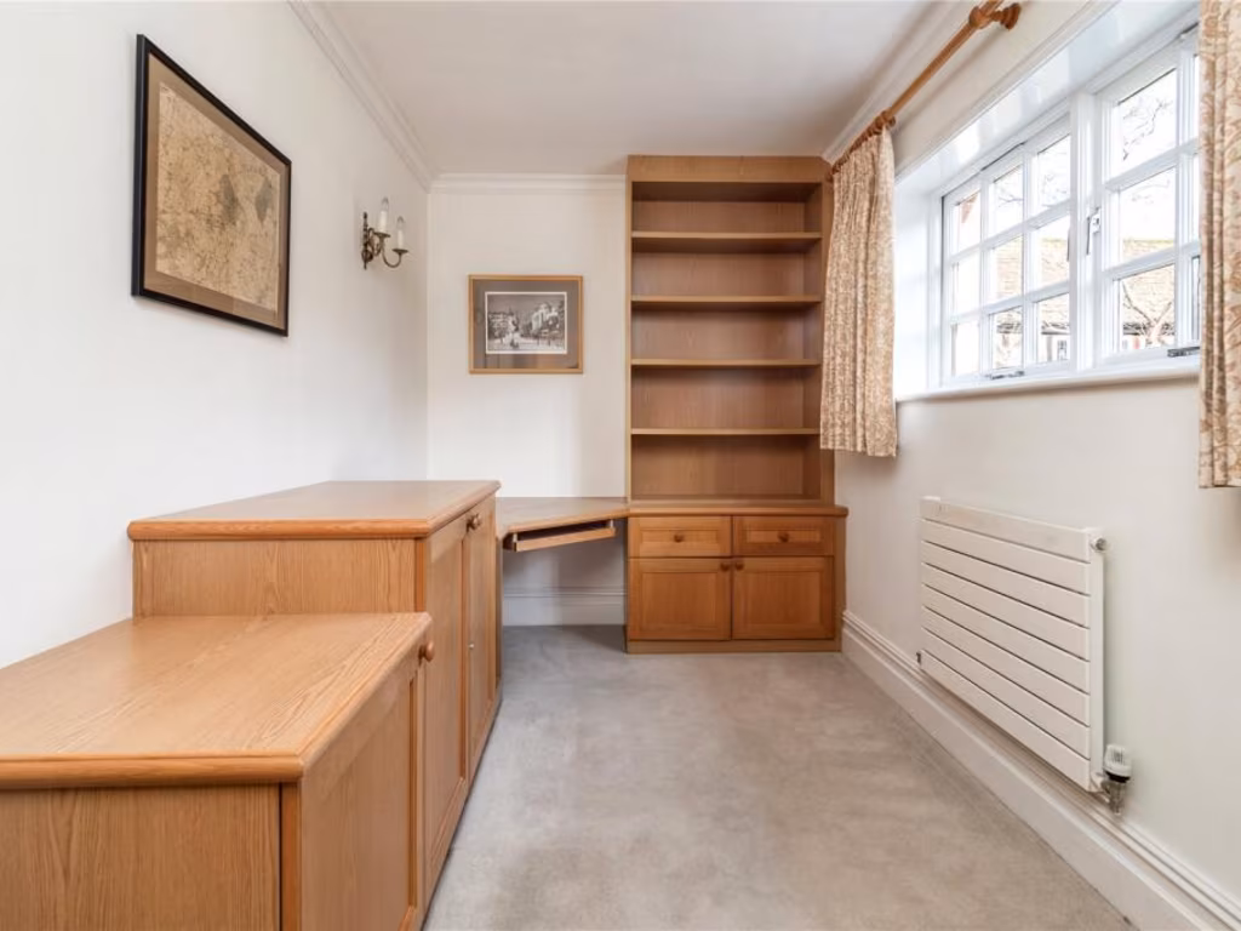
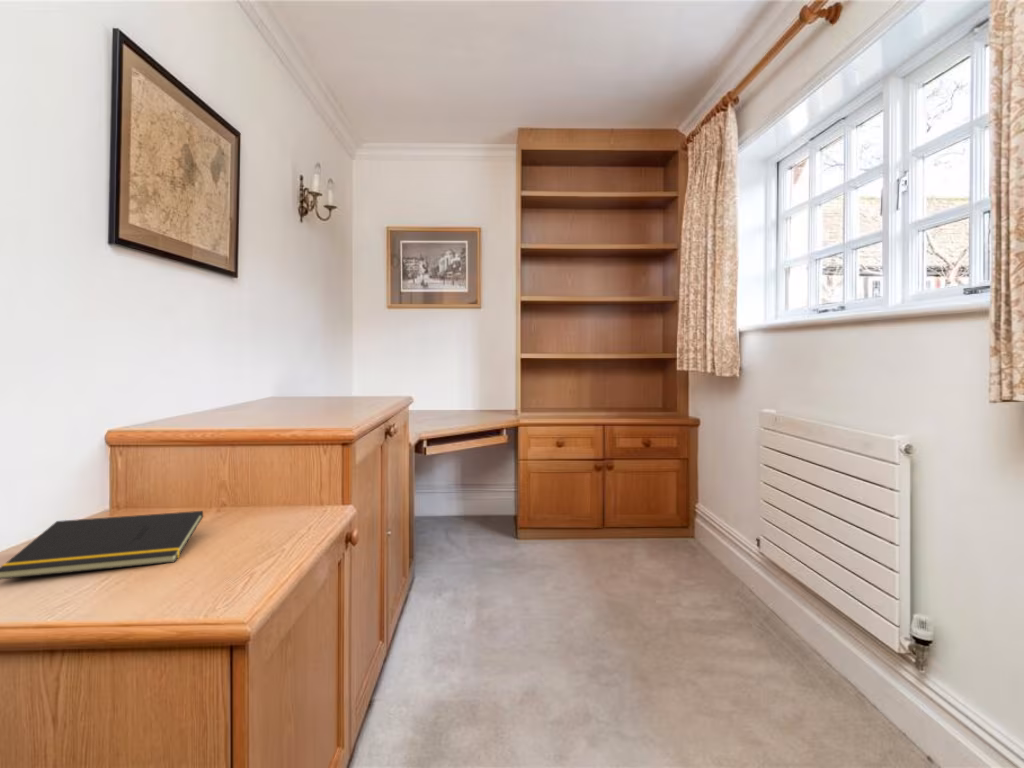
+ notepad [0,510,204,580]
